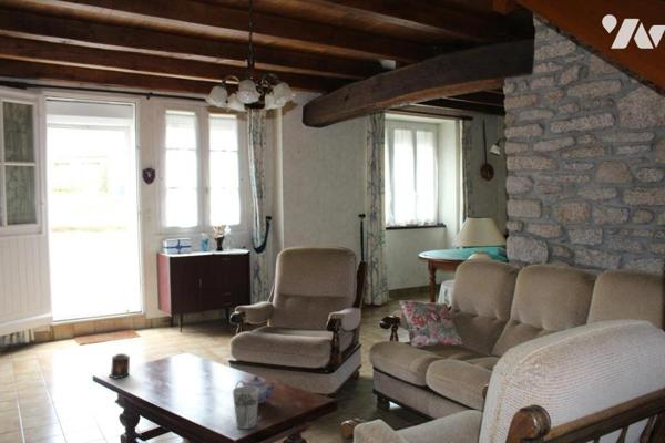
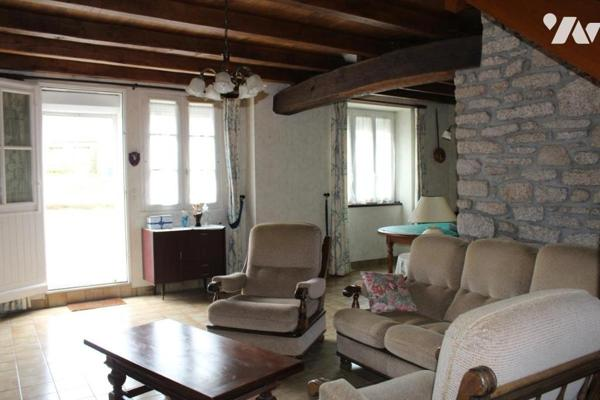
- candle [108,352,131,380]
- cup [232,385,259,430]
- teapot [234,374,278,404]
